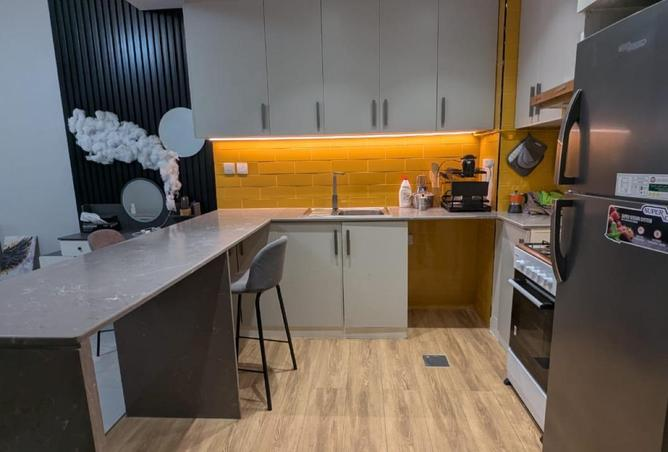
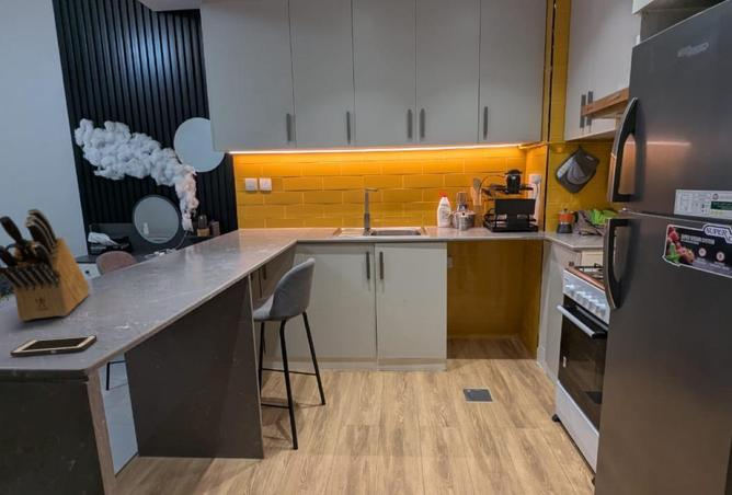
+ knife block [0,207,90,322]
+ cell phone [10,334,99,357]
